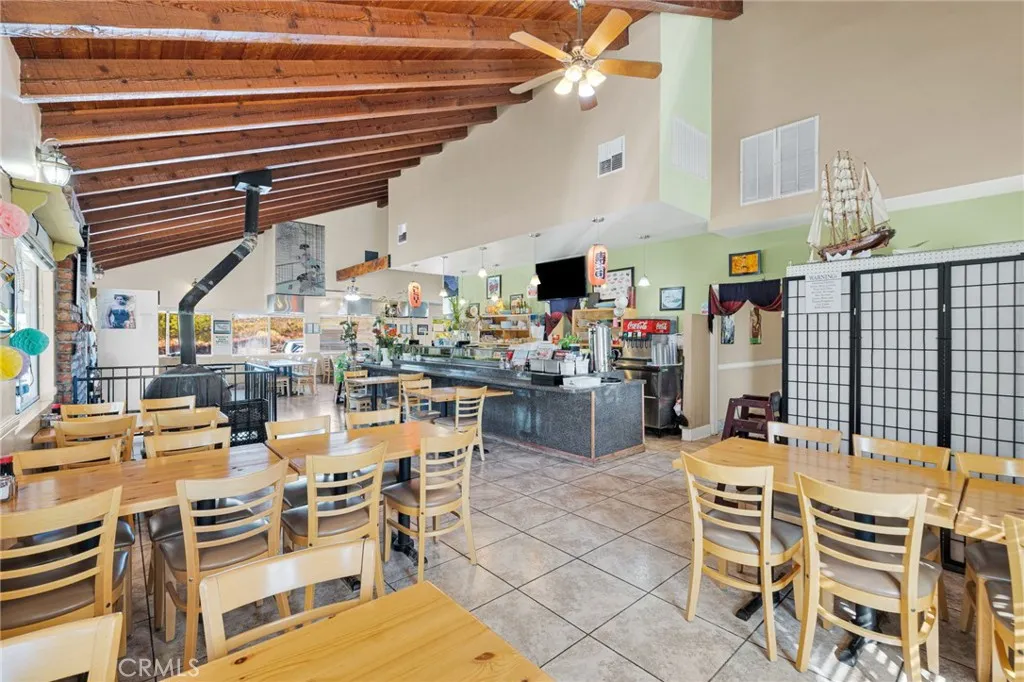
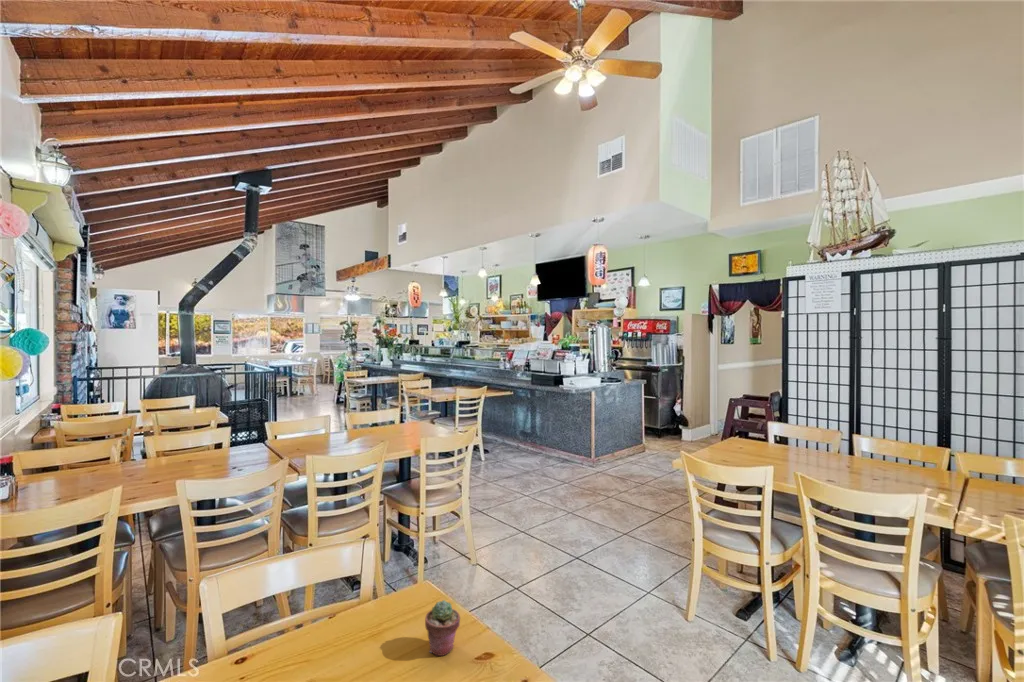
+ potted succulent [424,599,461,657]
